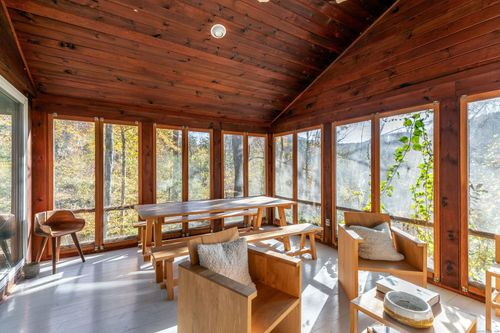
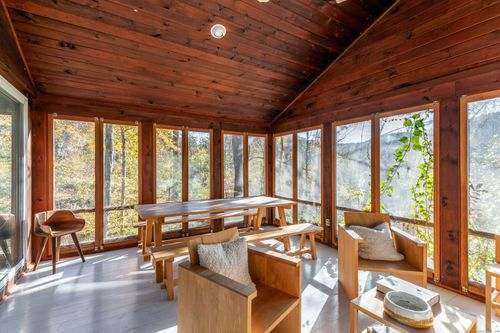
- planter [22,261,41,279]
